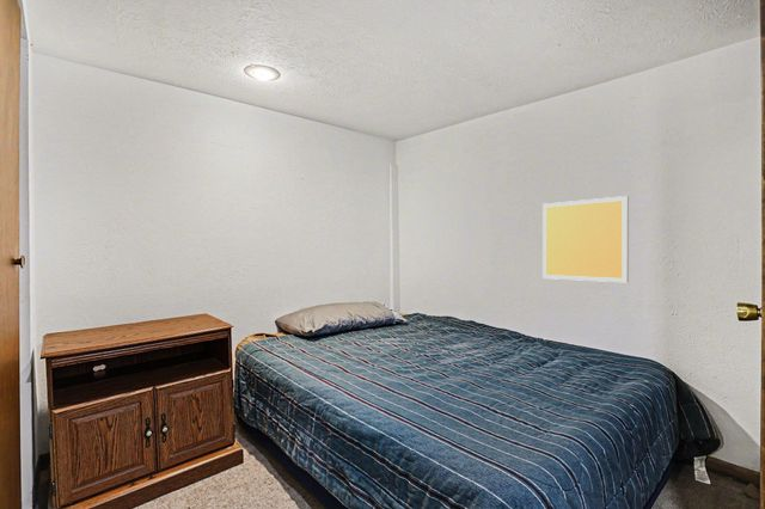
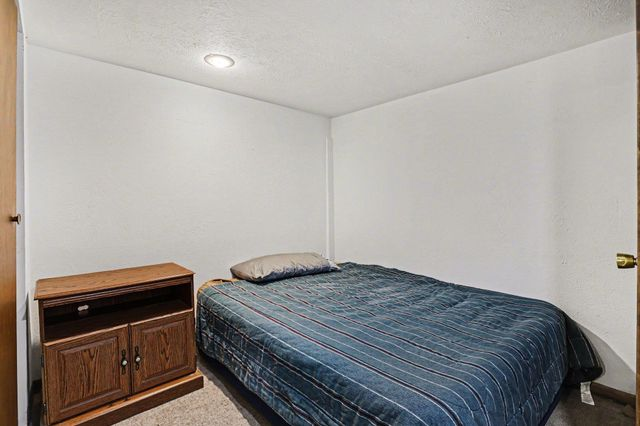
- wall art [541,195,630,283]
